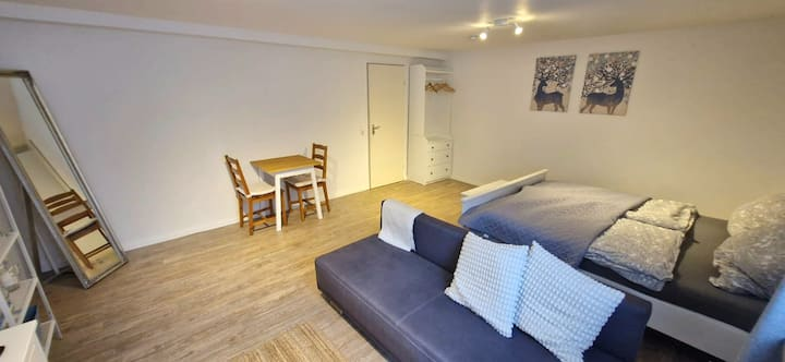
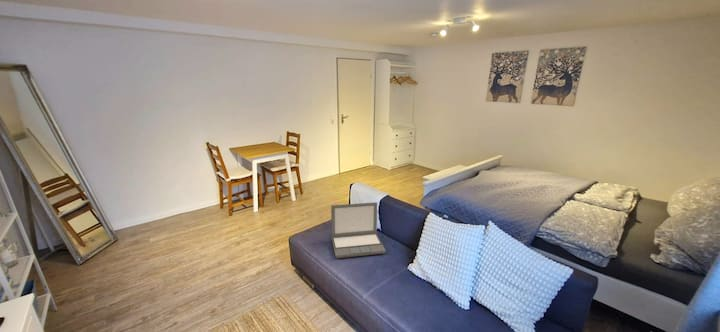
+ laptop [330,201,387,259]
